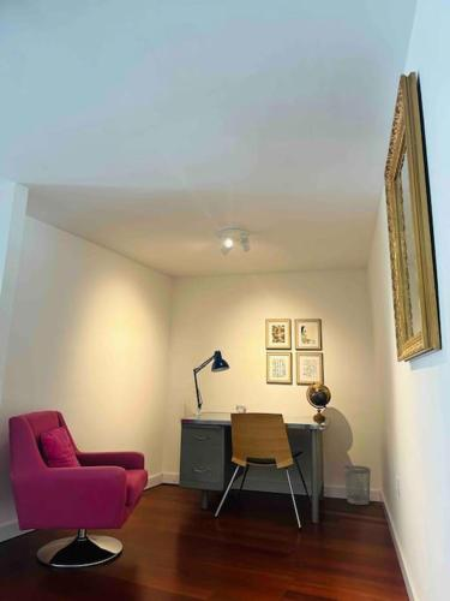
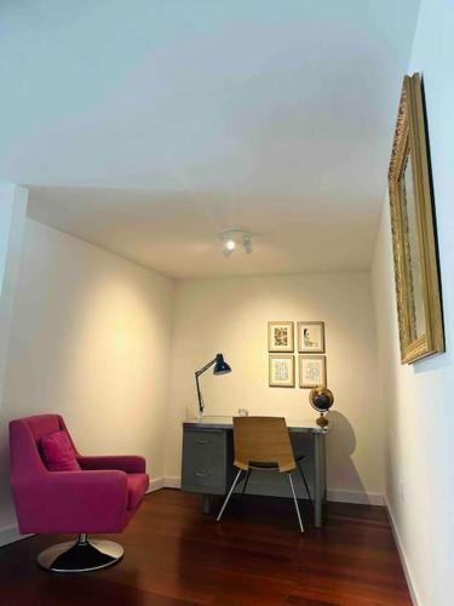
- wastebasket [342,464,372,506]
